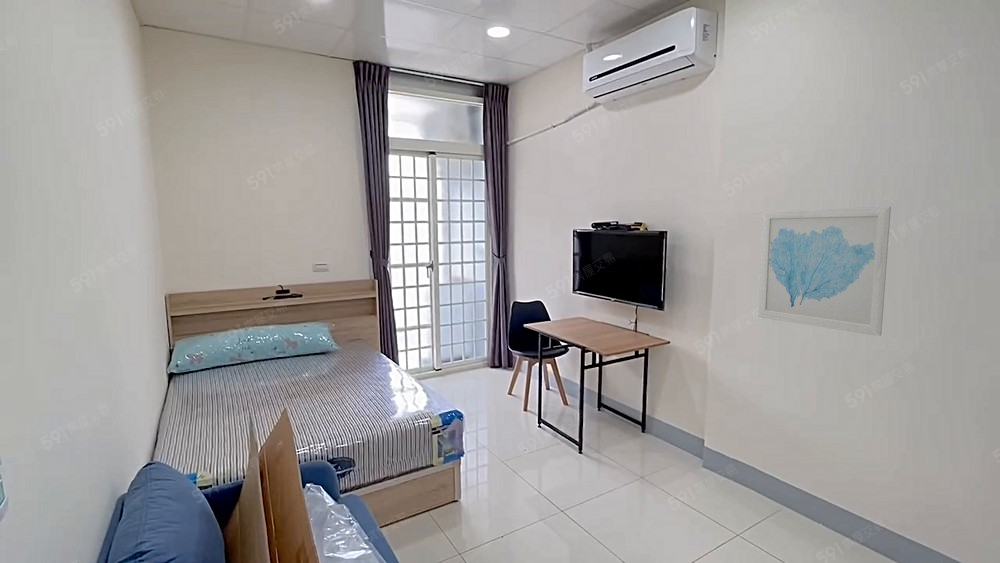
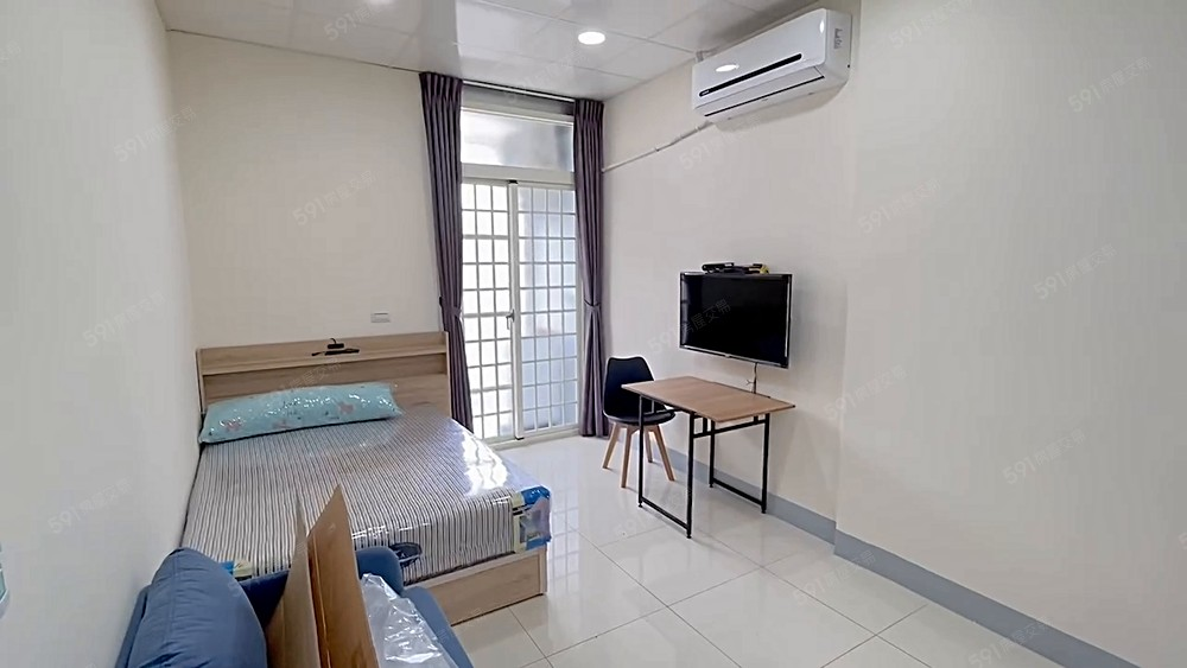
- wall art [757,205,892,337]
